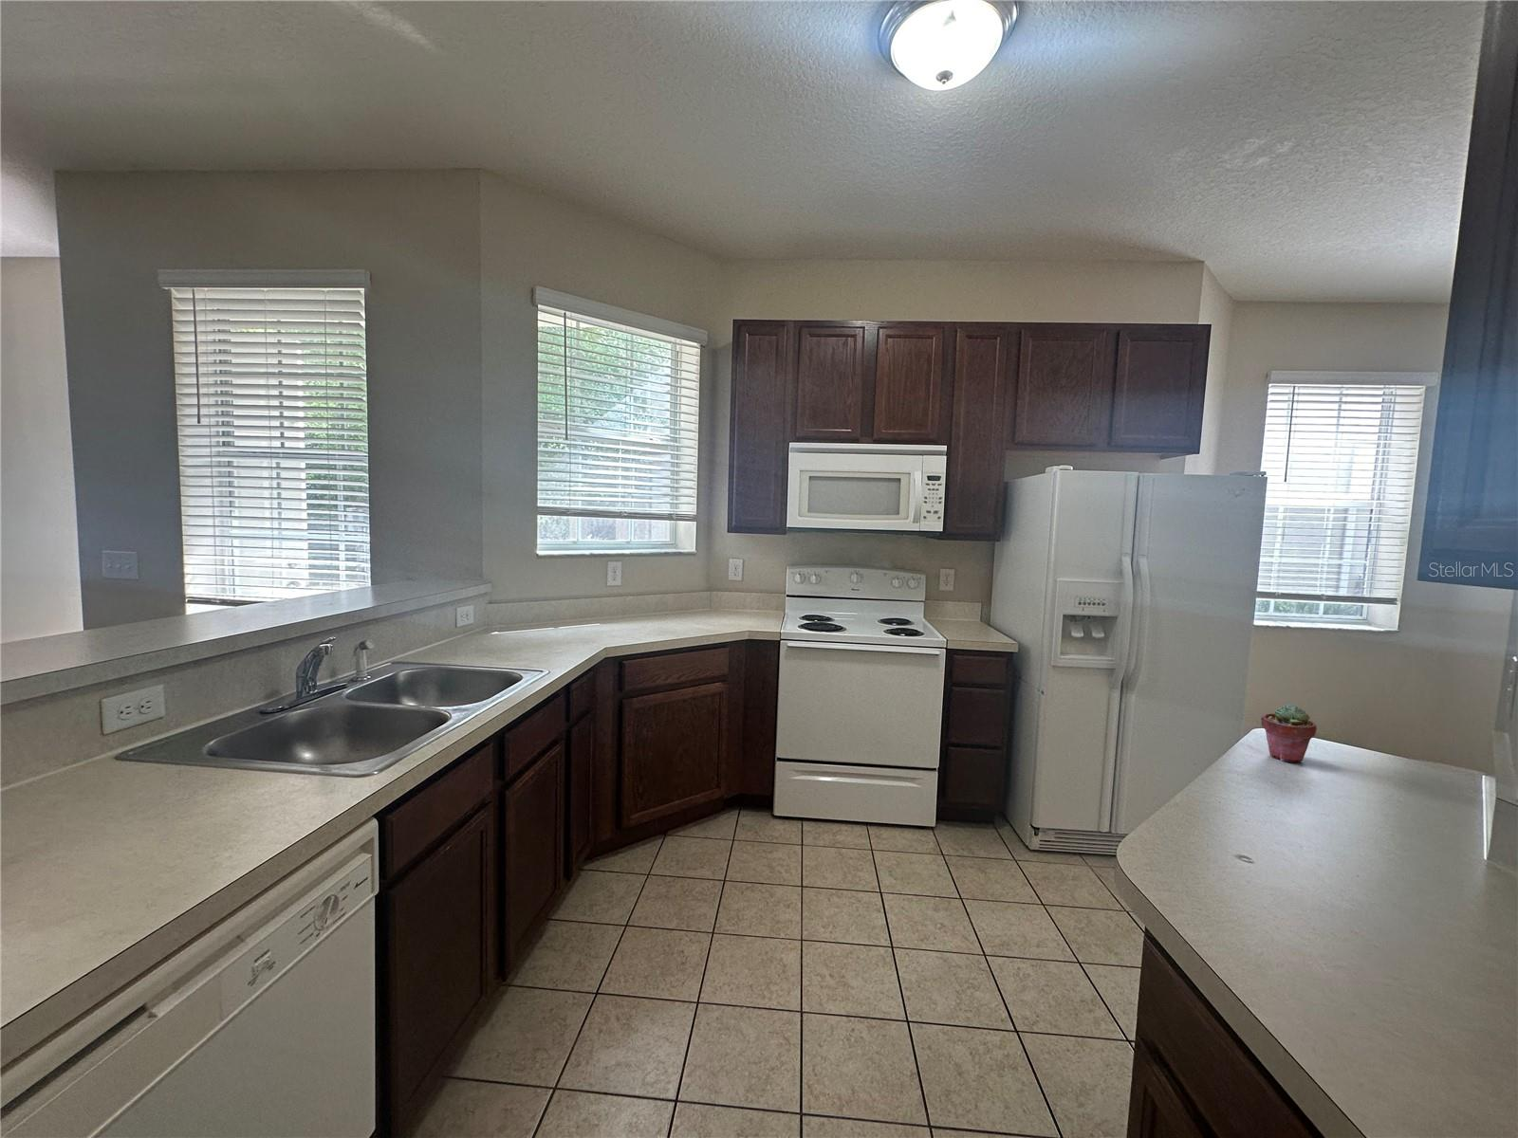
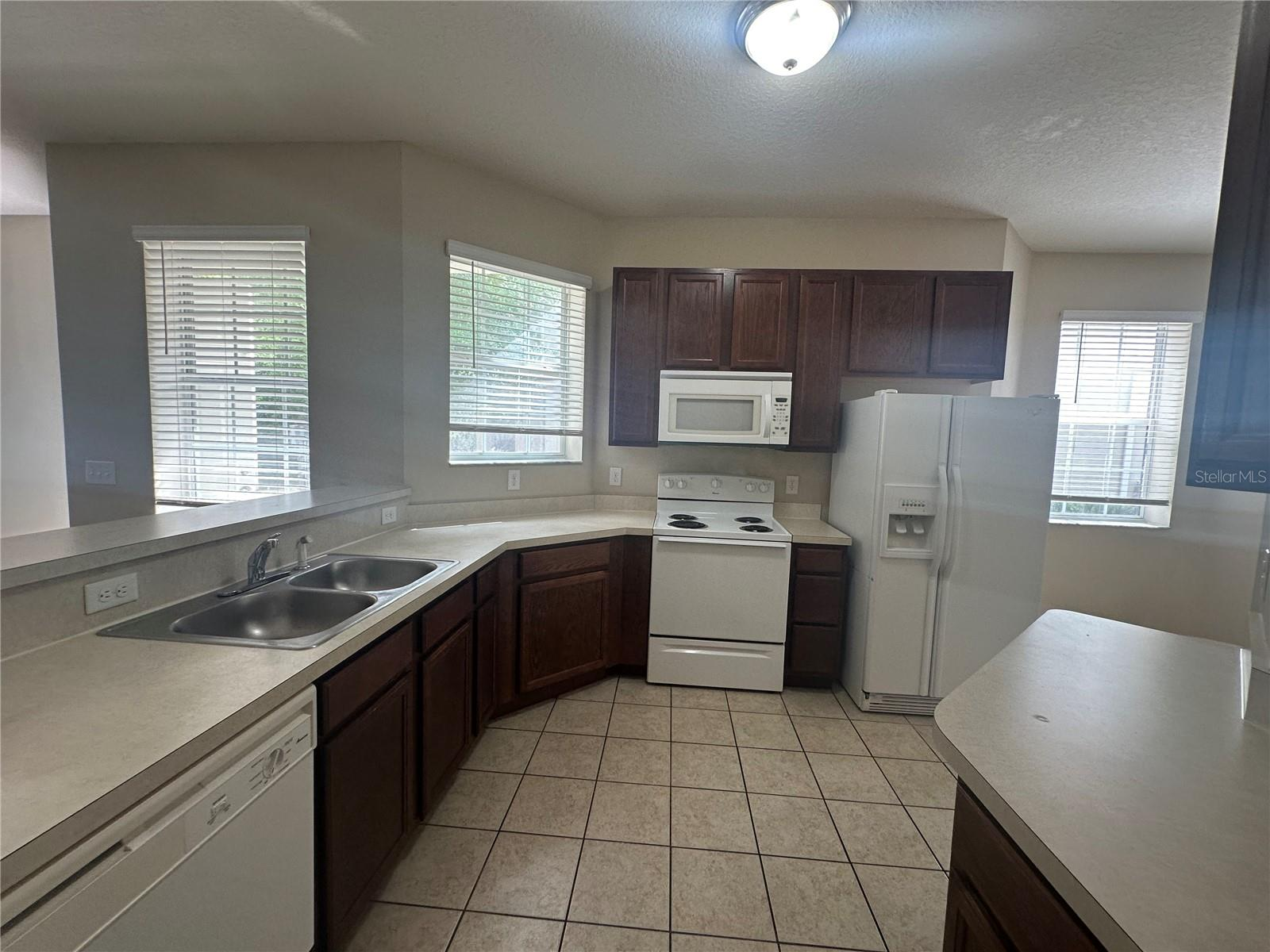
- potted succulent [1260,704,1318,764]
